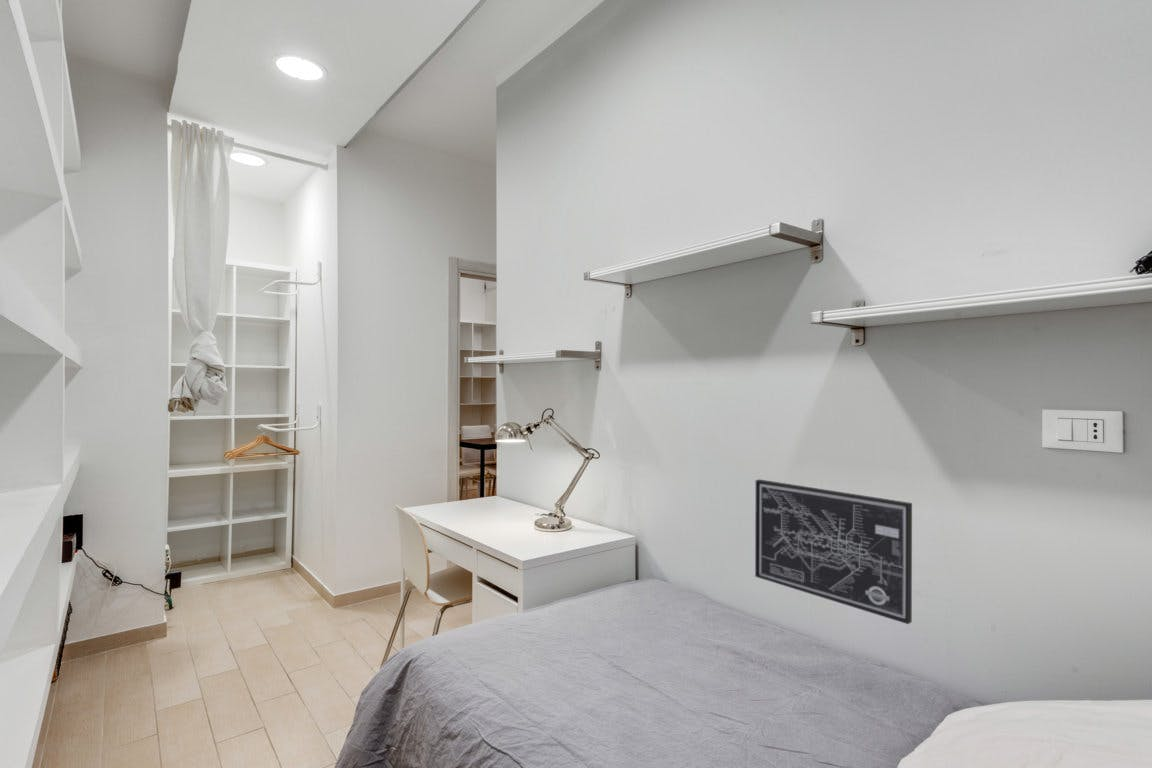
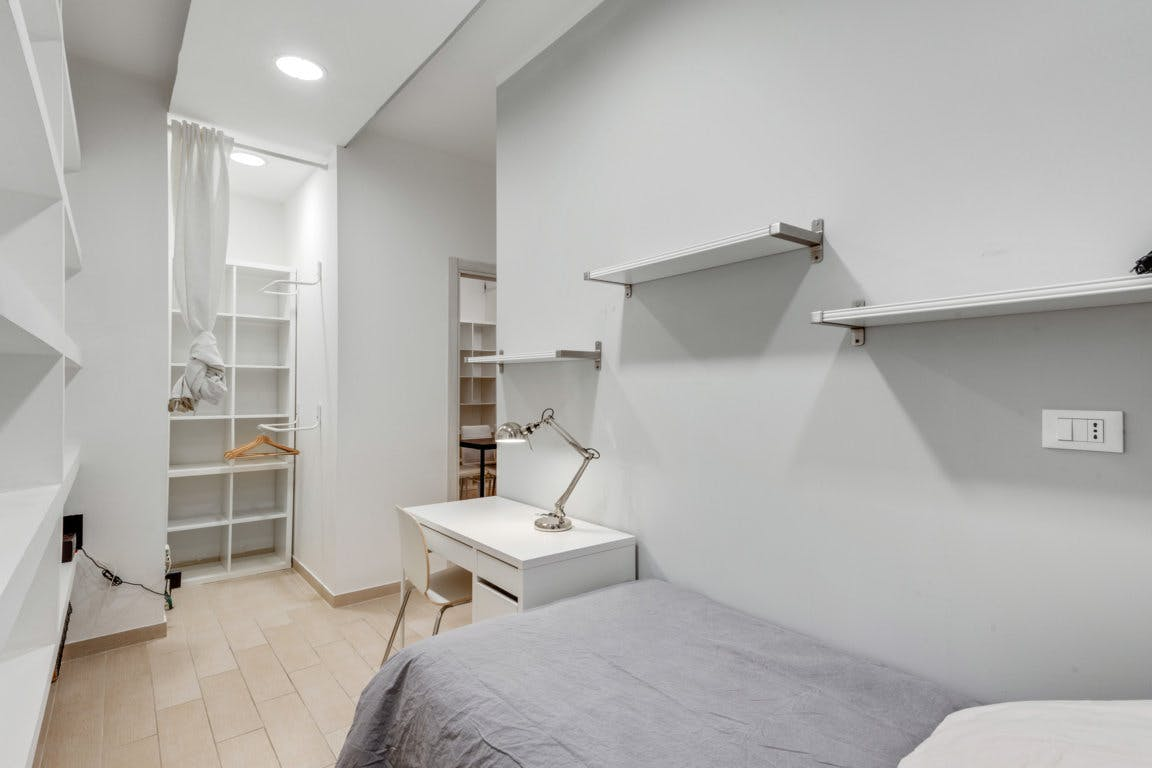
- wall art [754,478,913,625]
